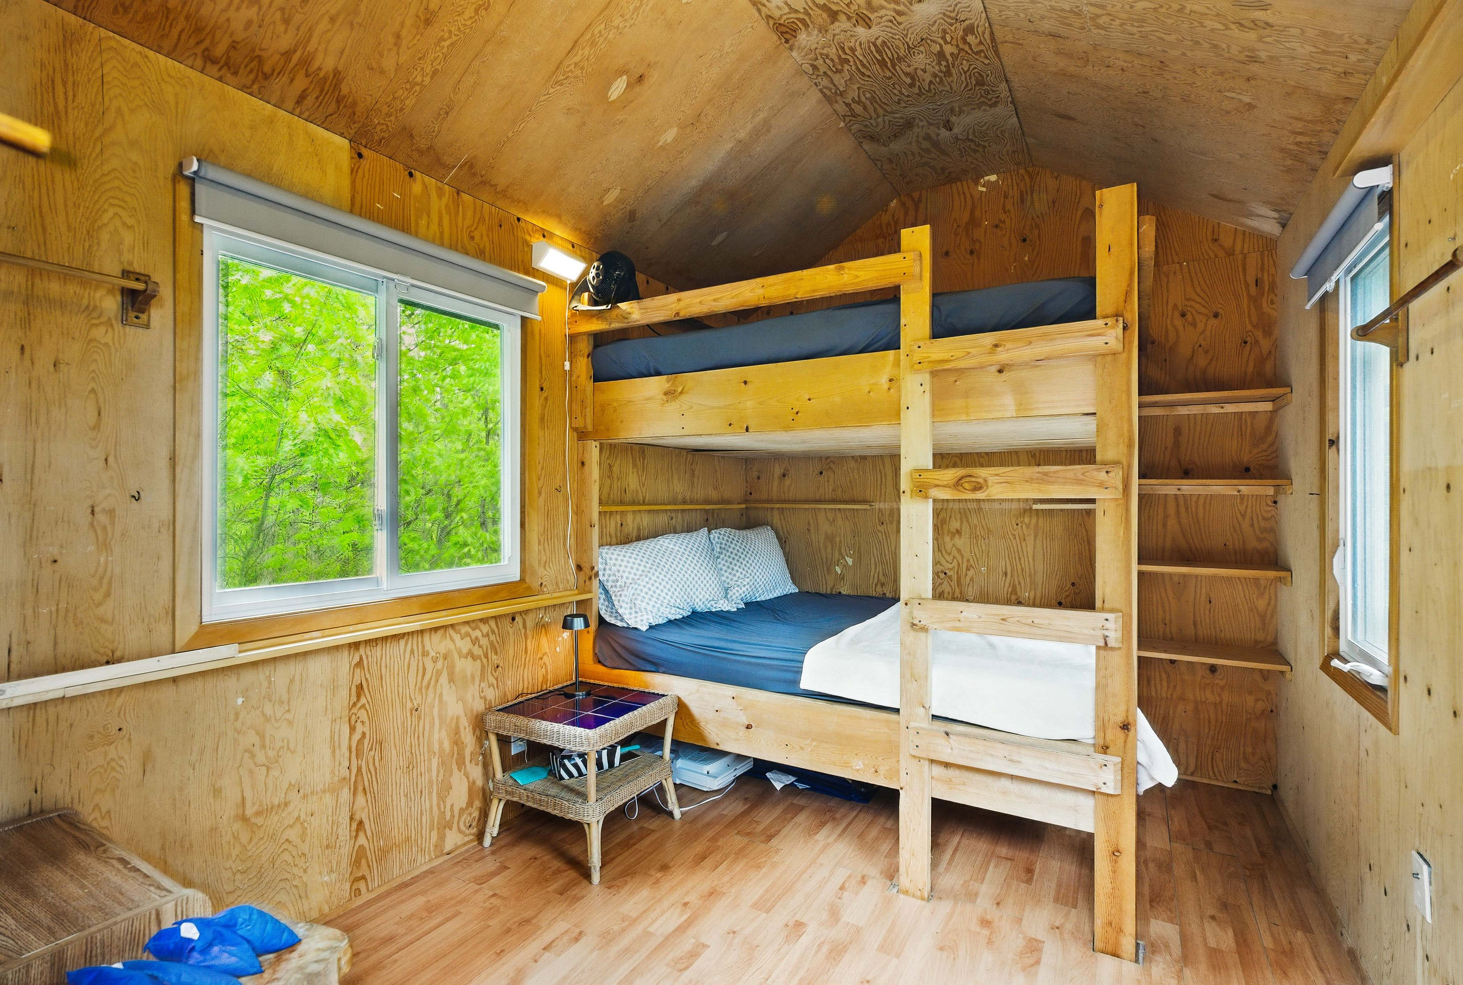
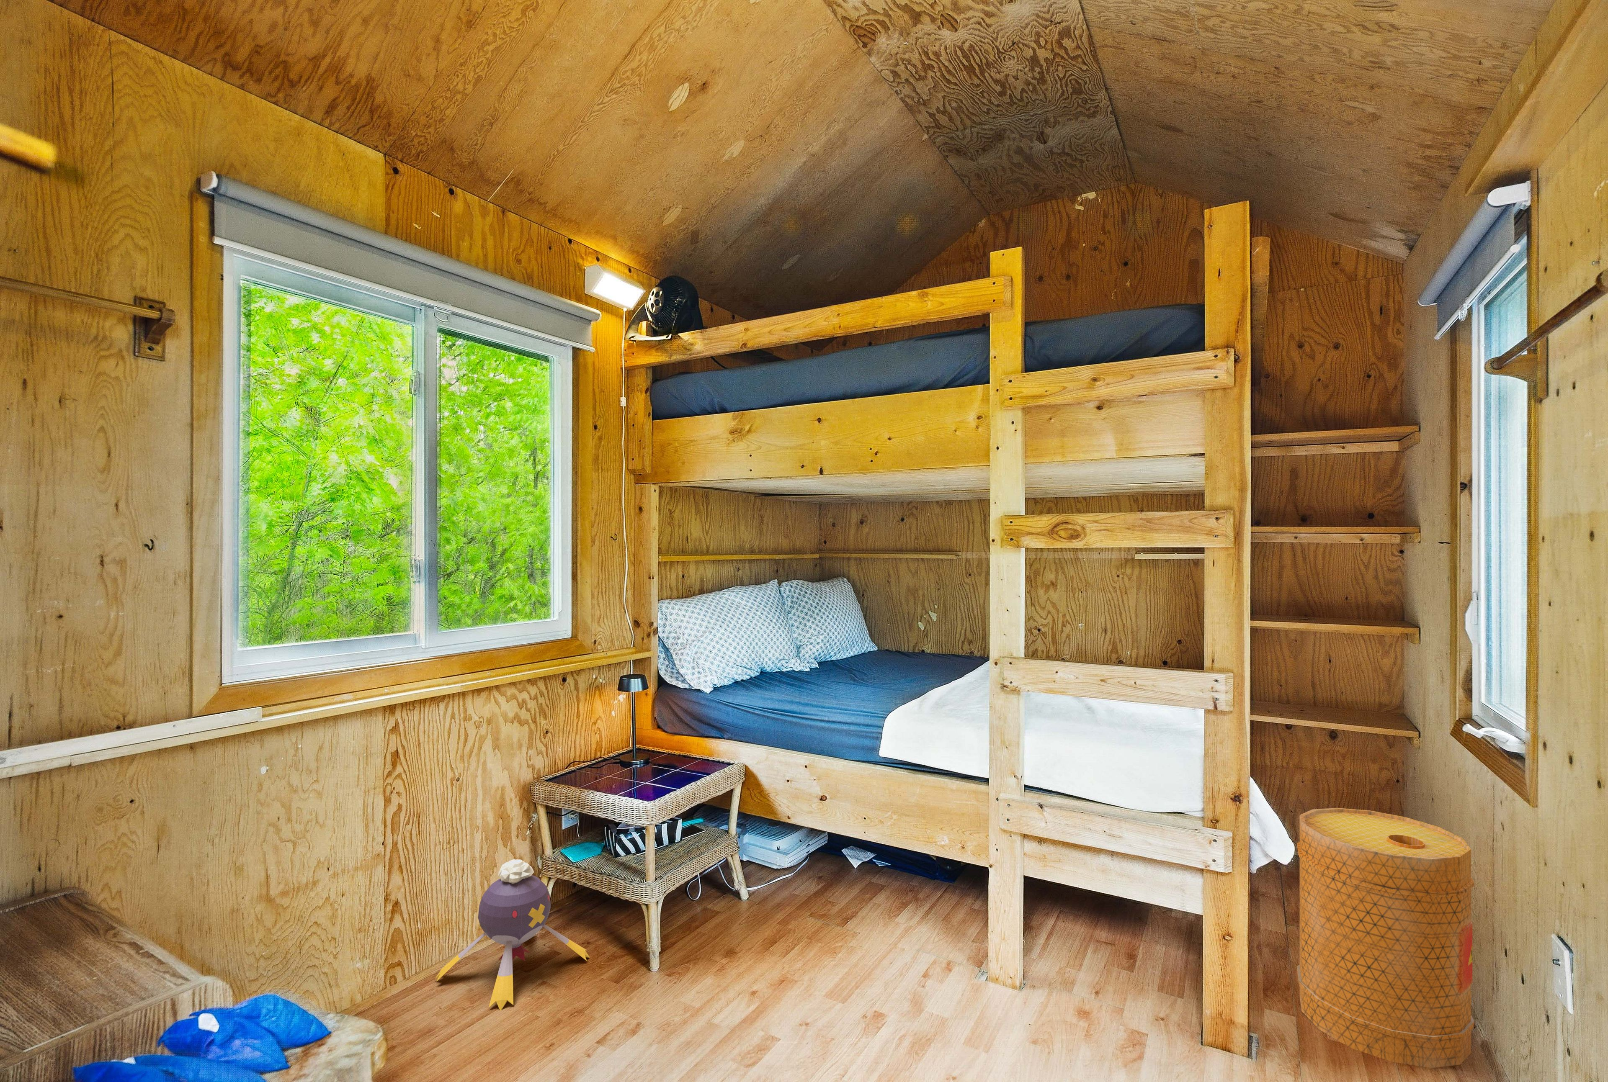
+ plush toy [435,859,590,1011]
+ basket [1296,808,1475,1069]
